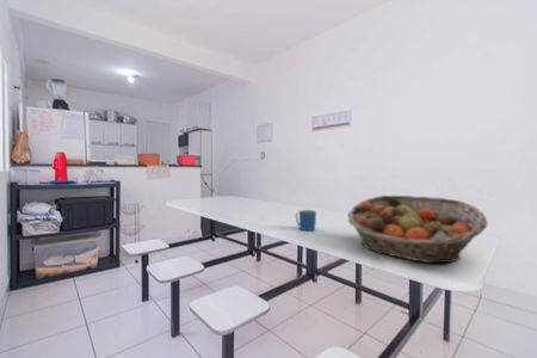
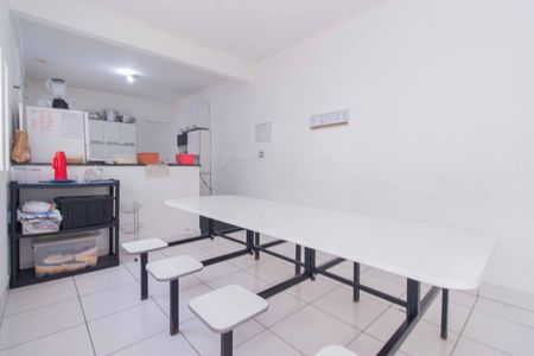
- fruit basket [346,195,488,264]
- mug [295,209,317,232]
